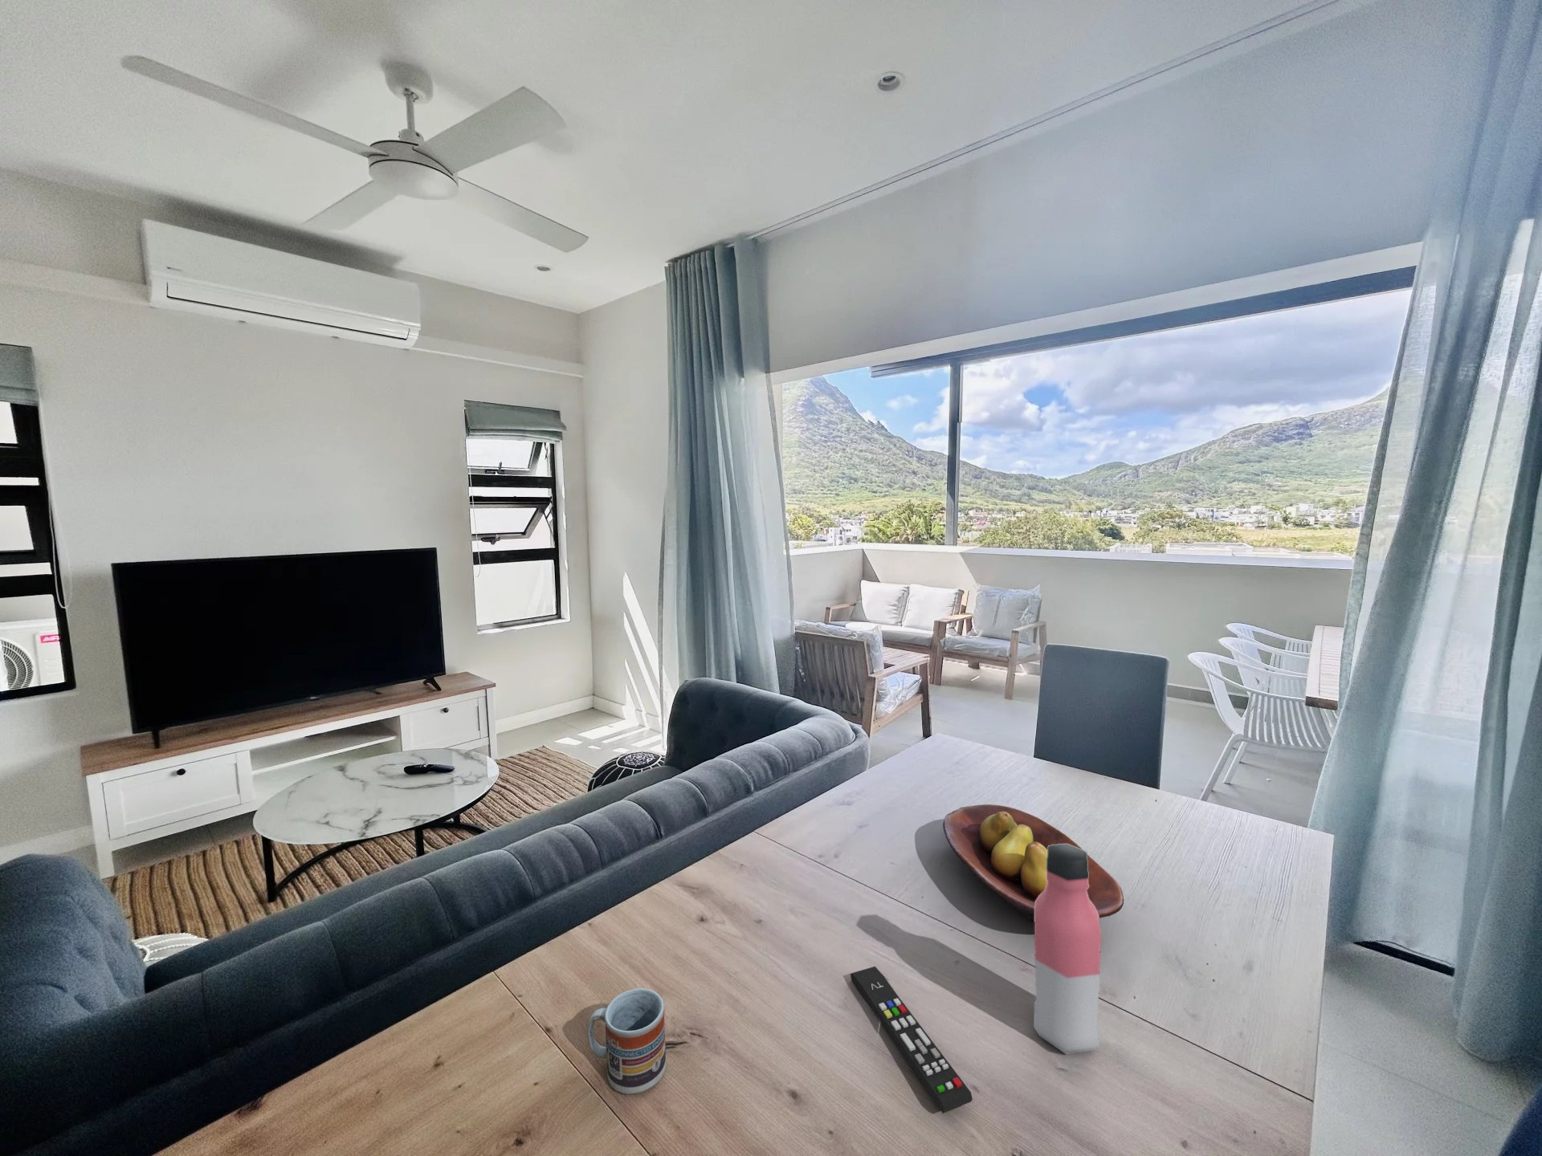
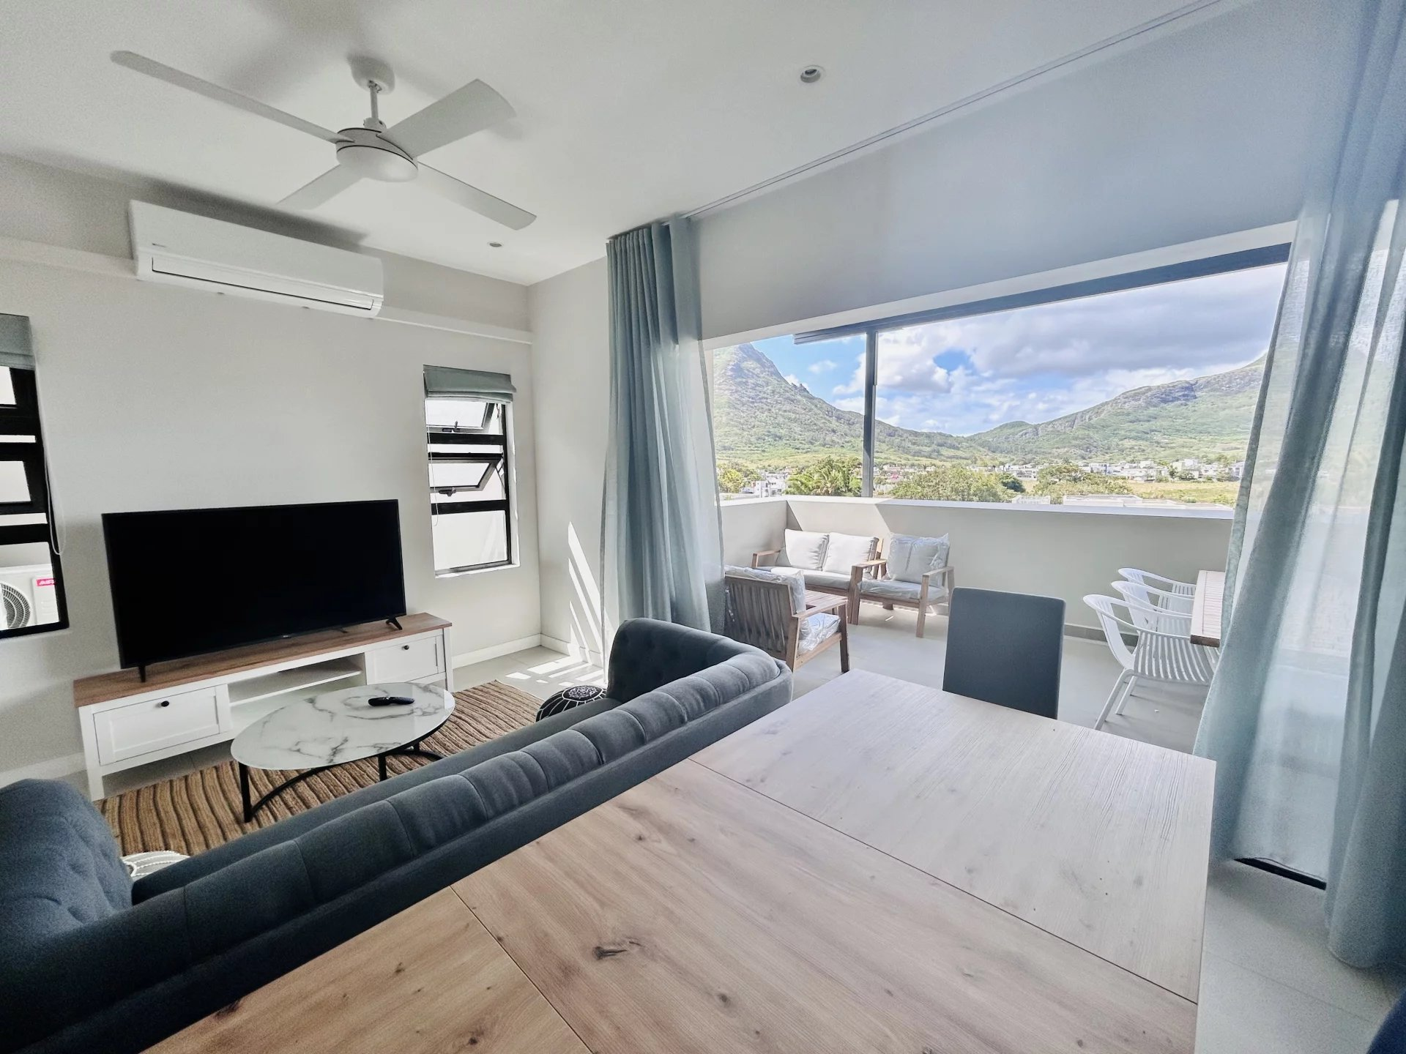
- remote control [850,965,974,1115]
- cup [586,987,667,1095]
- water bottle [1033,844,1102,1055]
- fruit bowl [942,804,1124,923]
